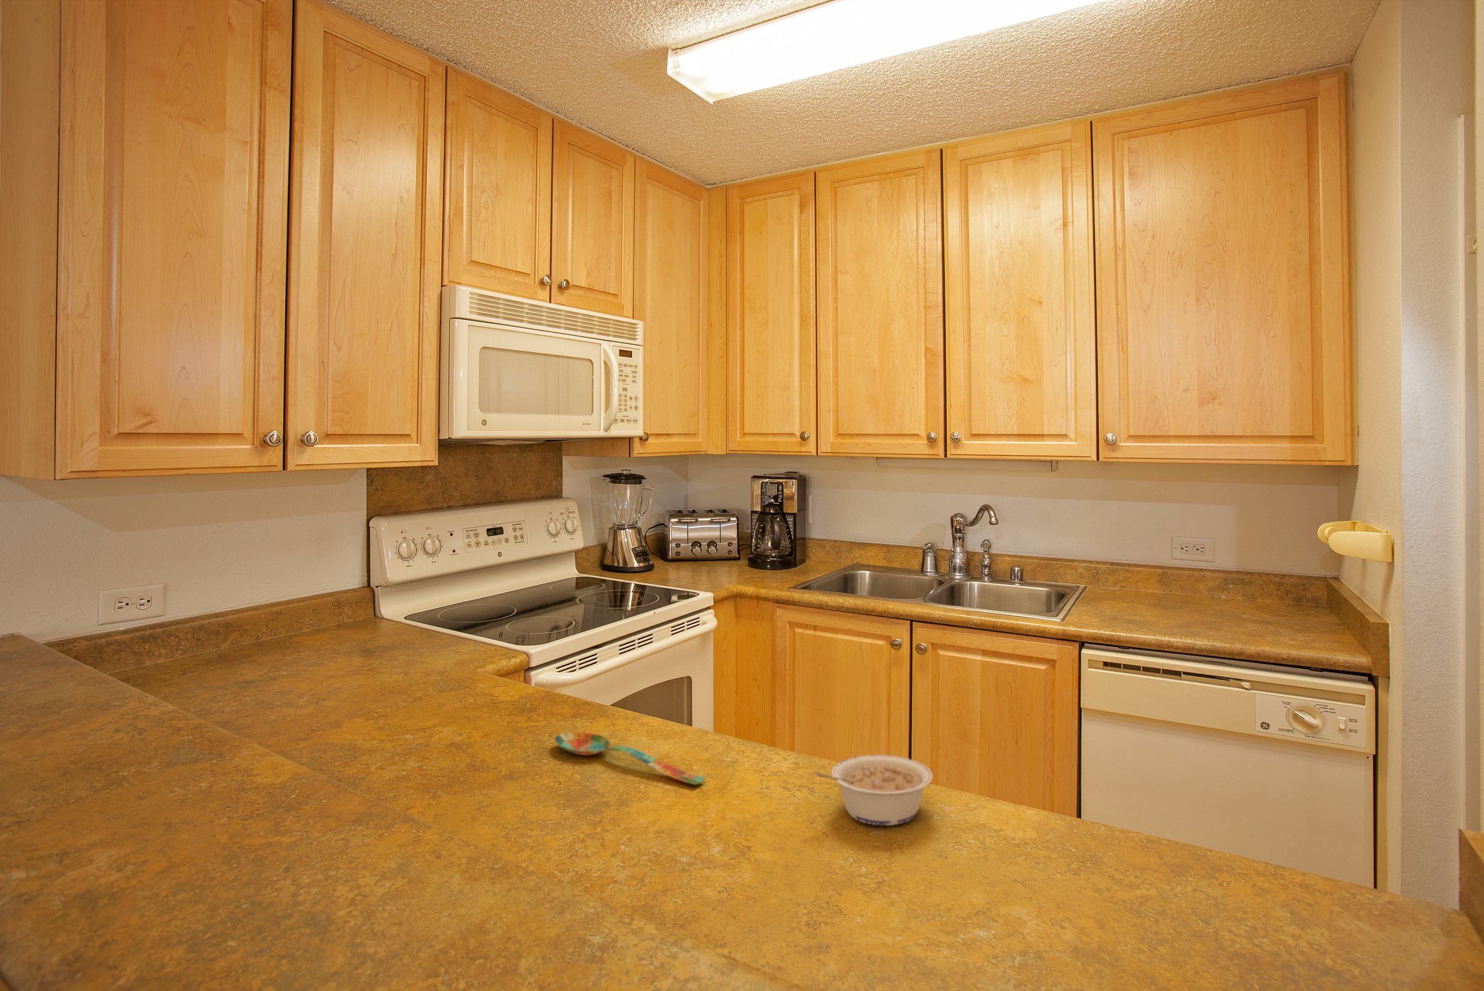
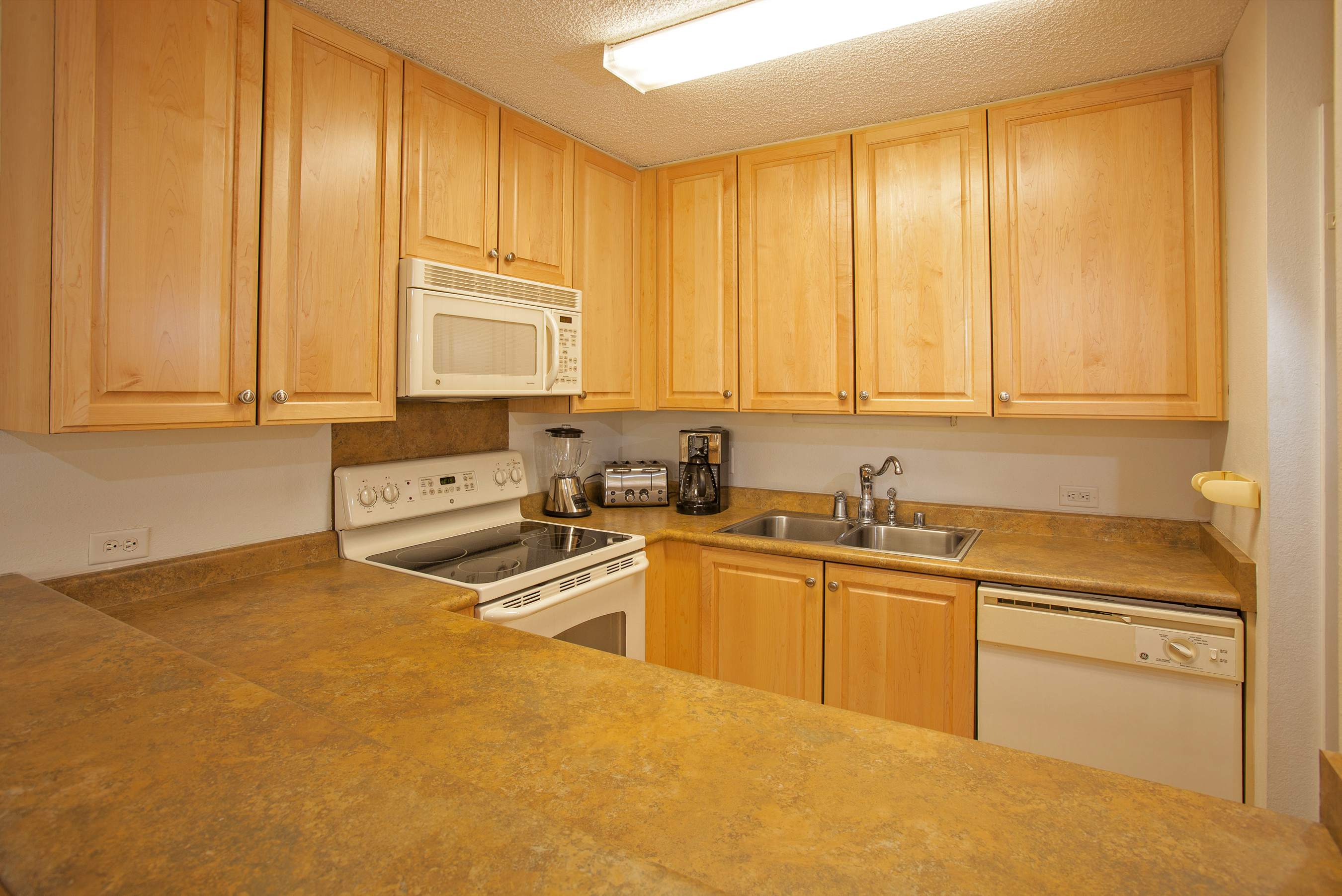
- spoon [554,731,706,785]
- legume [813,754,933,826]
